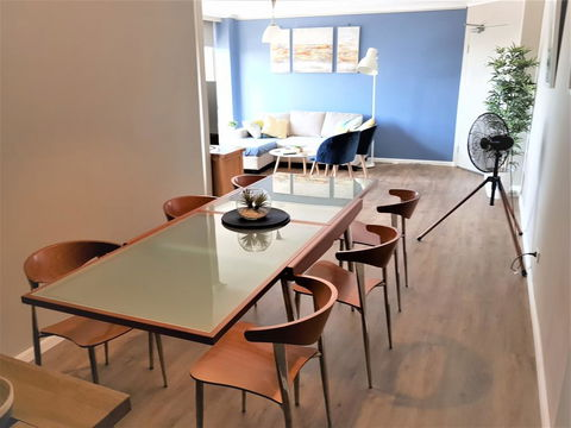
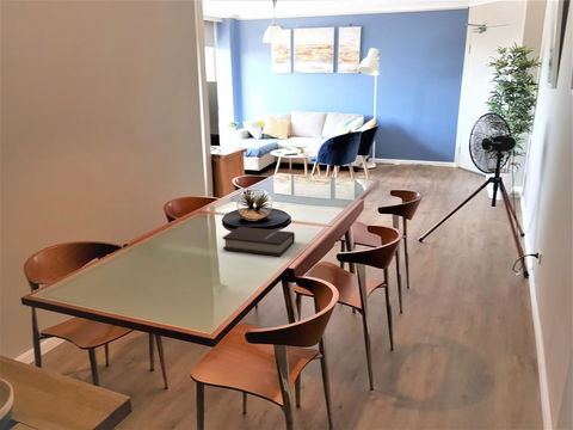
+ book [222,226,296,257]
